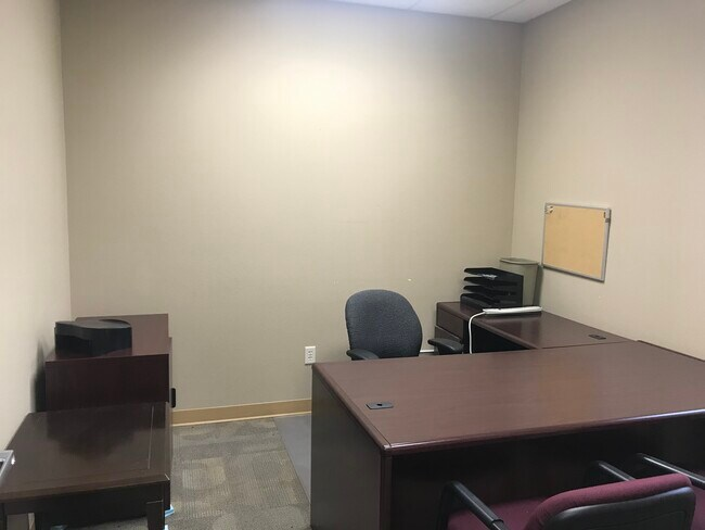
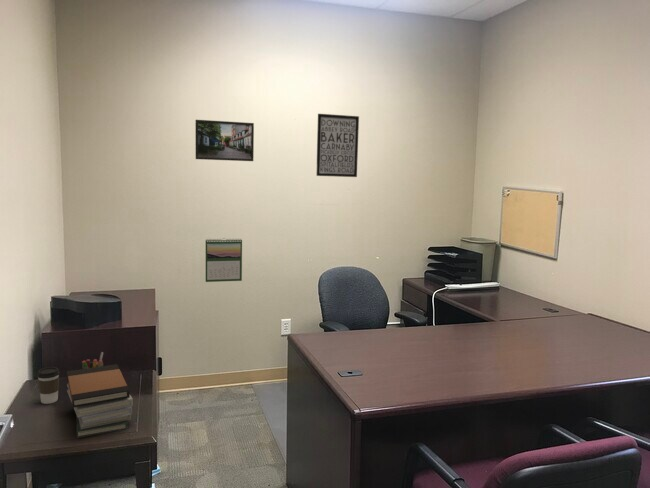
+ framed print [194,119,255,162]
+ pen holder [81,351,104,369]
+ coffee cup [36,366,61,405]
+ wall art [315,113,360,178]
+ calendar [205,237,243,283]
+ book stack [66,363,134,439]
